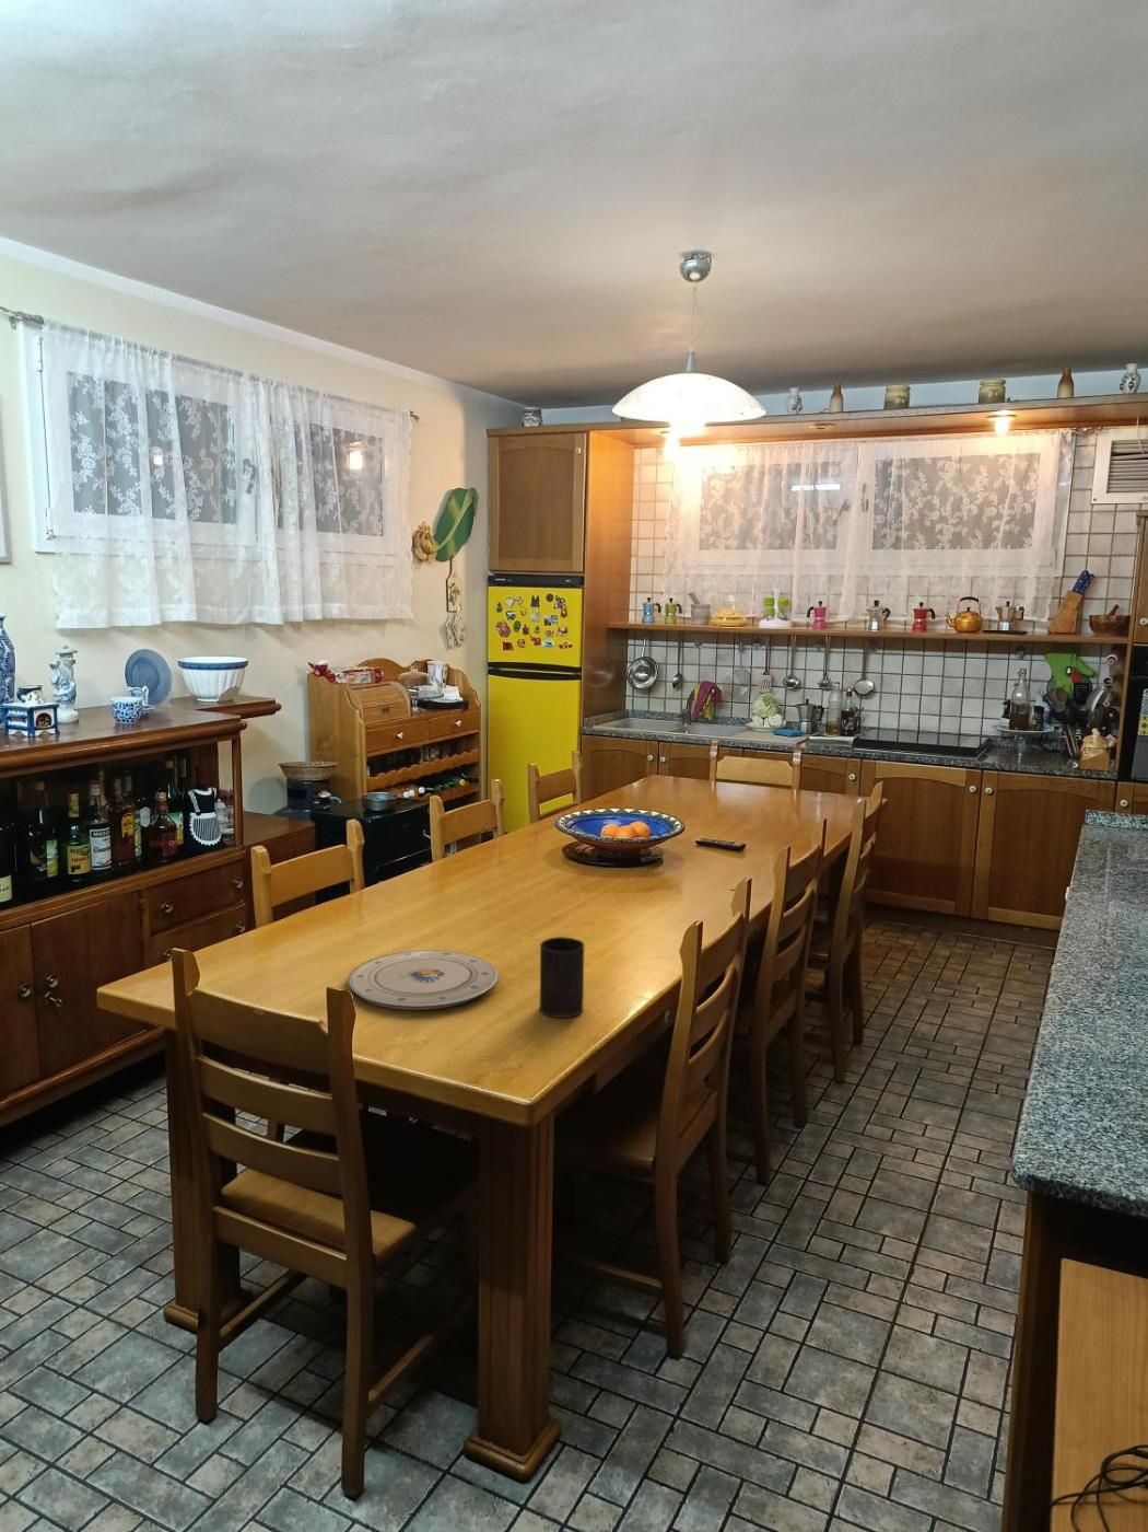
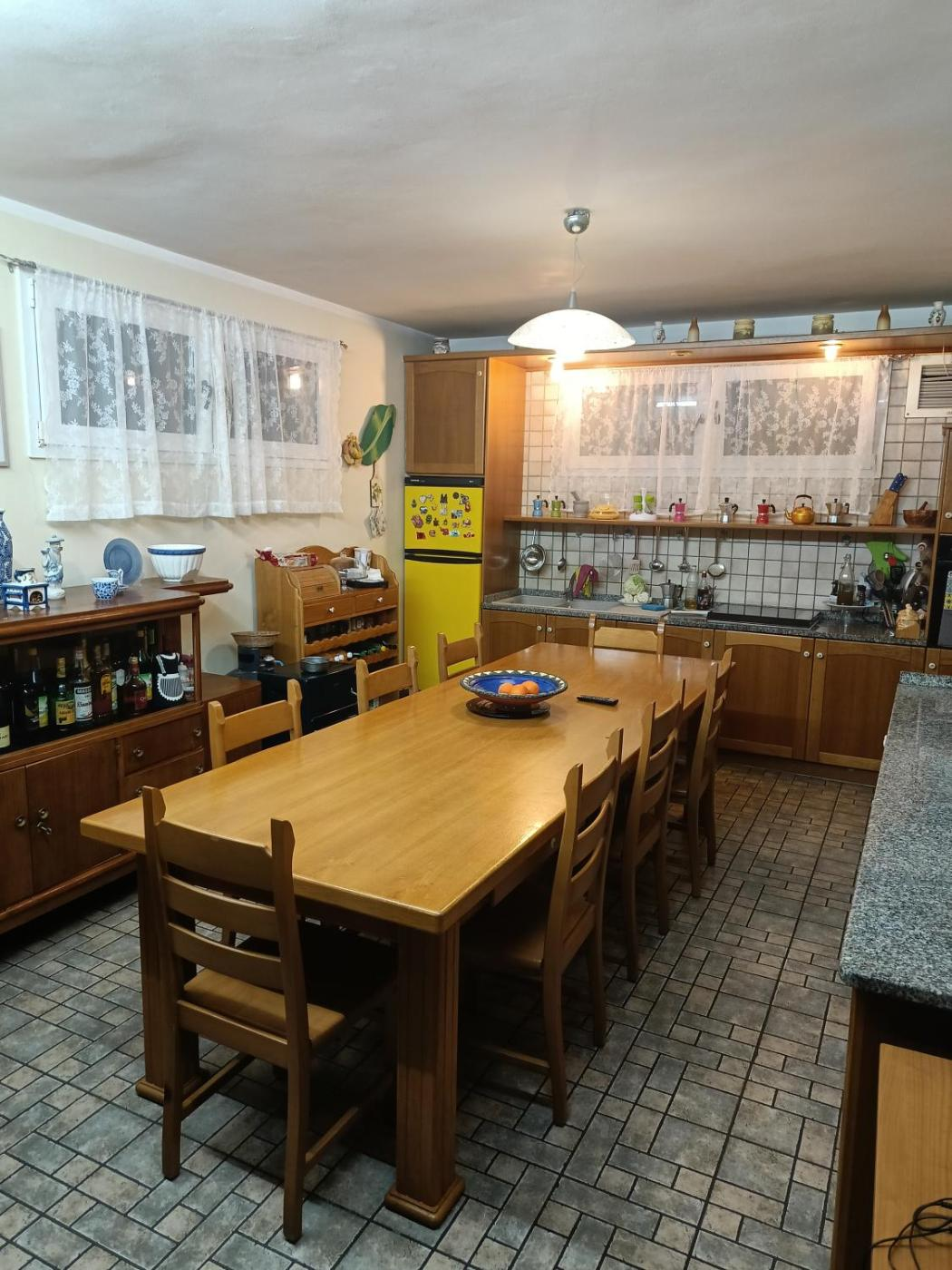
- cup [539,936,585,1019]
- plate [346,948,498,1011]
